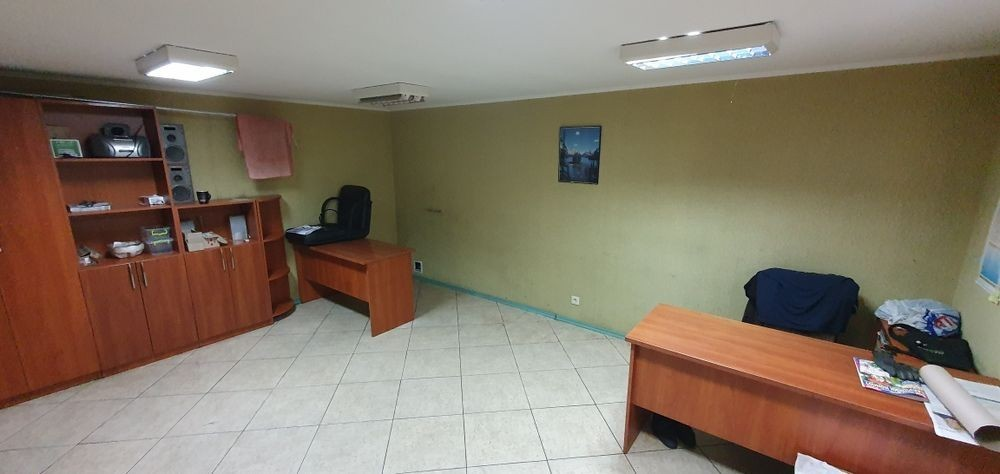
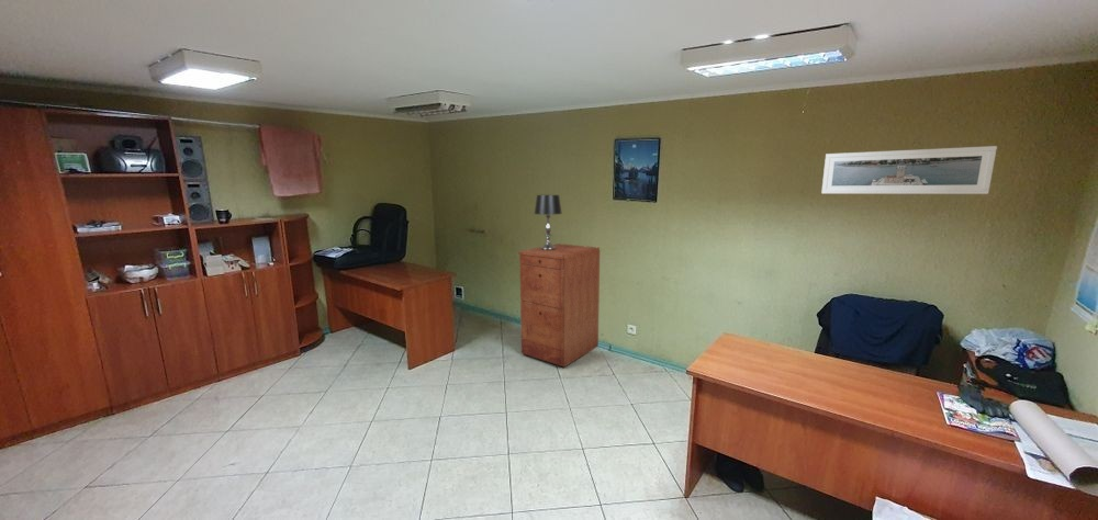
+ table lamp [534,194,563,250]
+ filing cabinet [517,242,601,369]
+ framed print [820,145,998,195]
